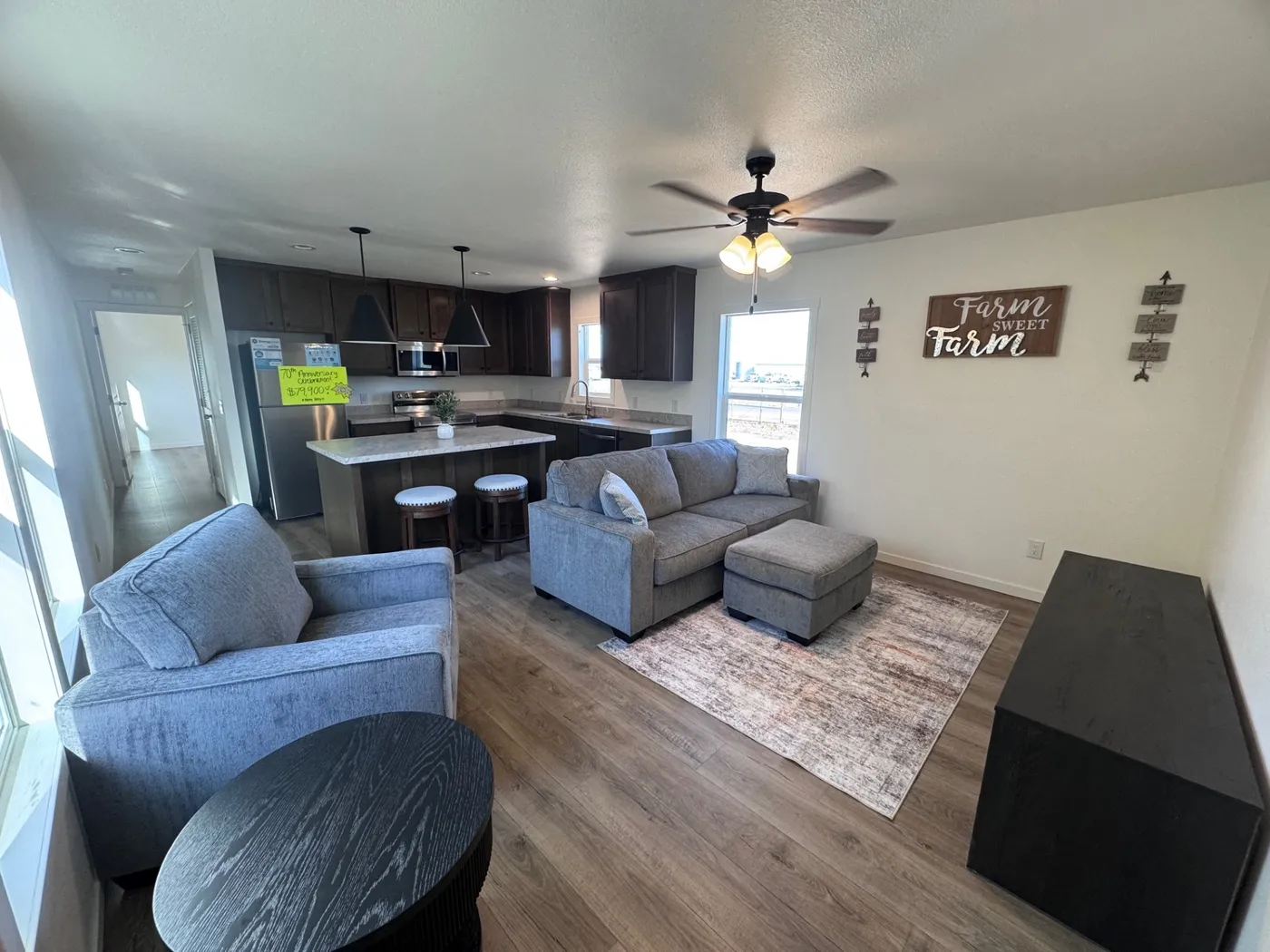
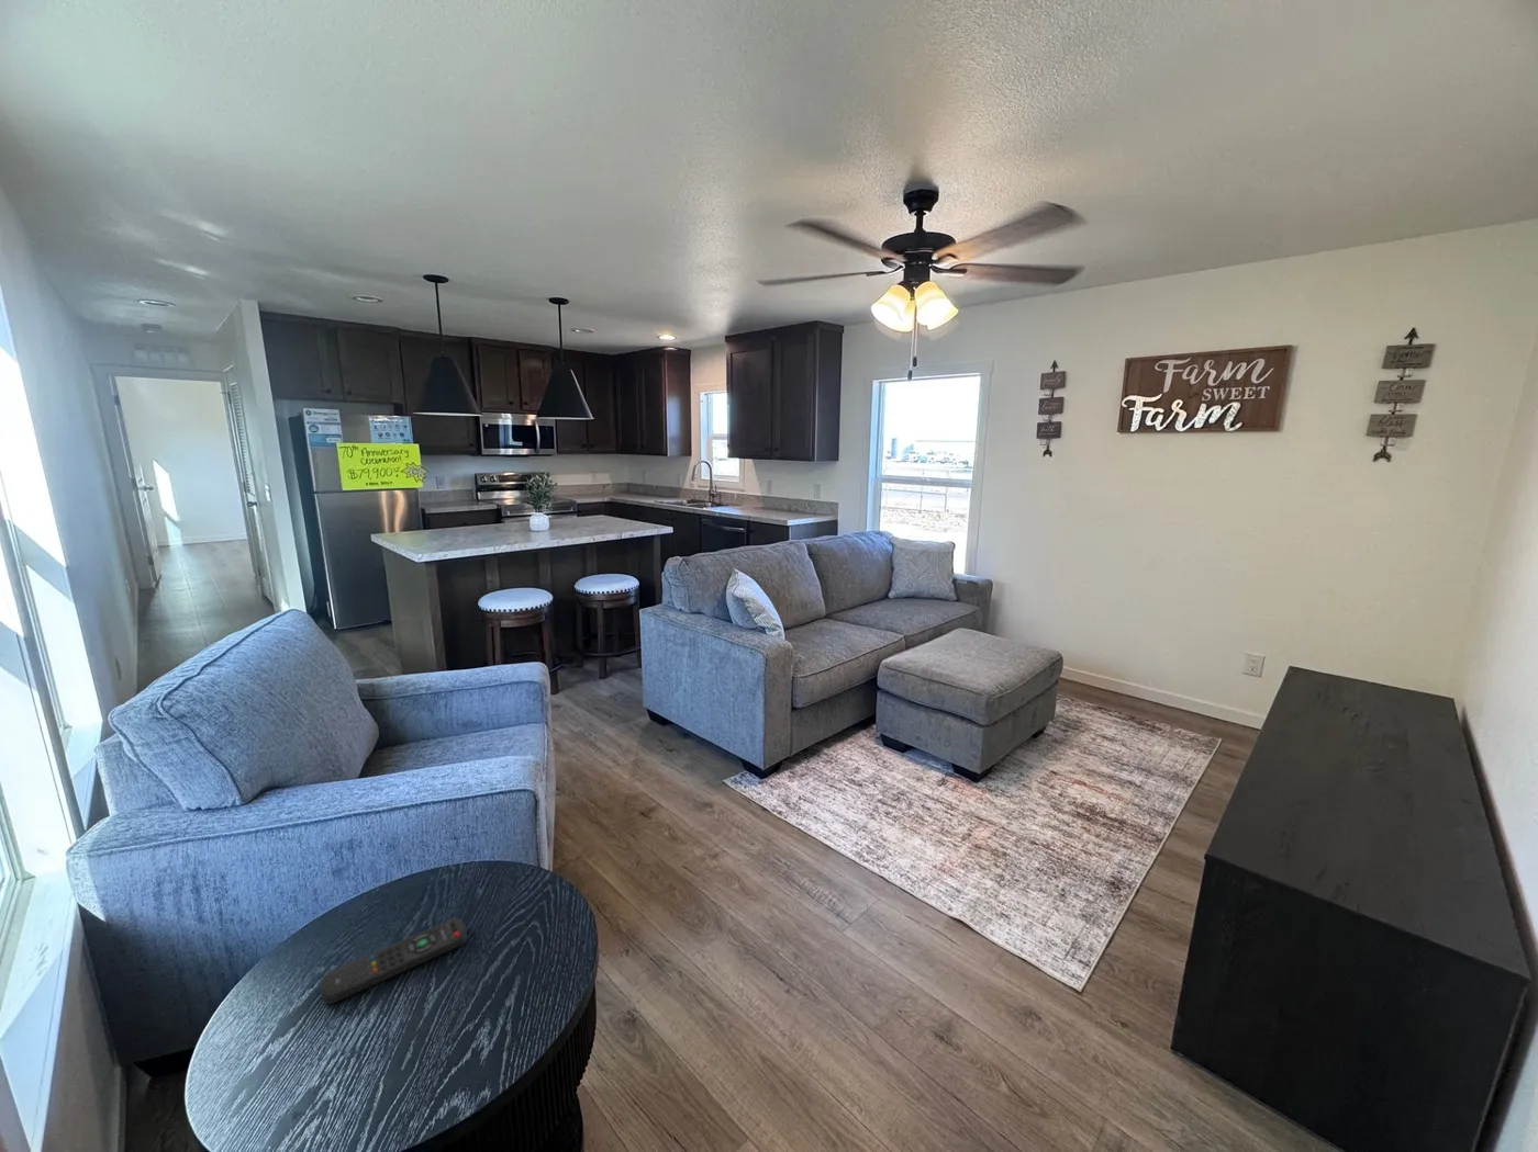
+ remote control [318,917,467,1006]
